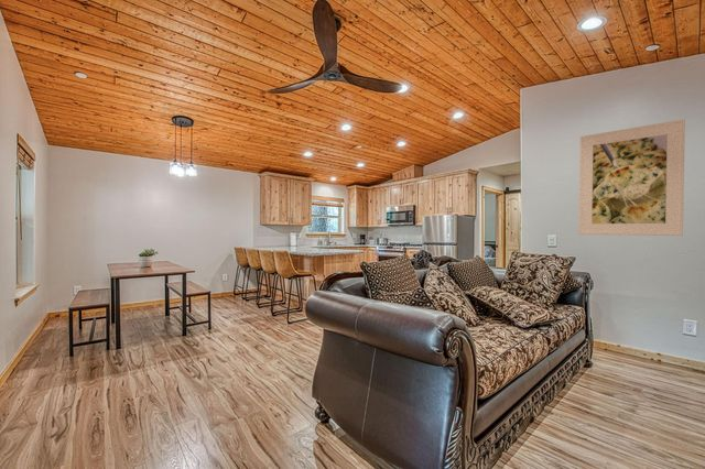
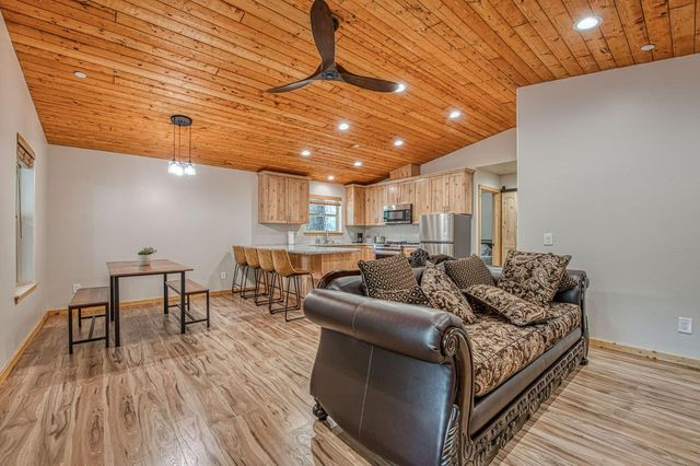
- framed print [577,118,686,237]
